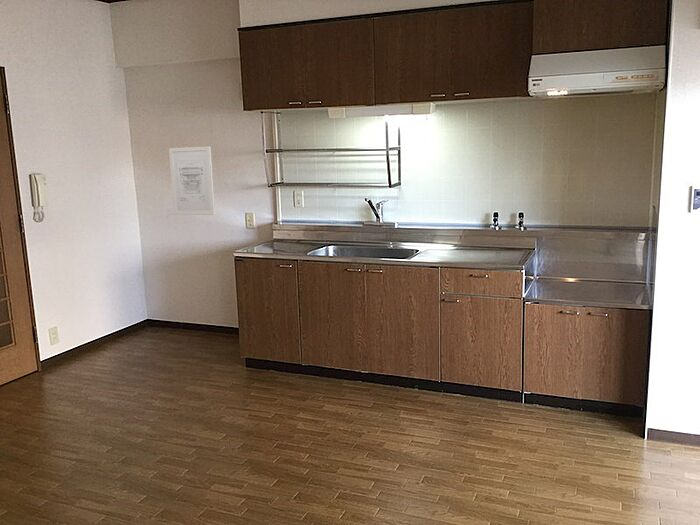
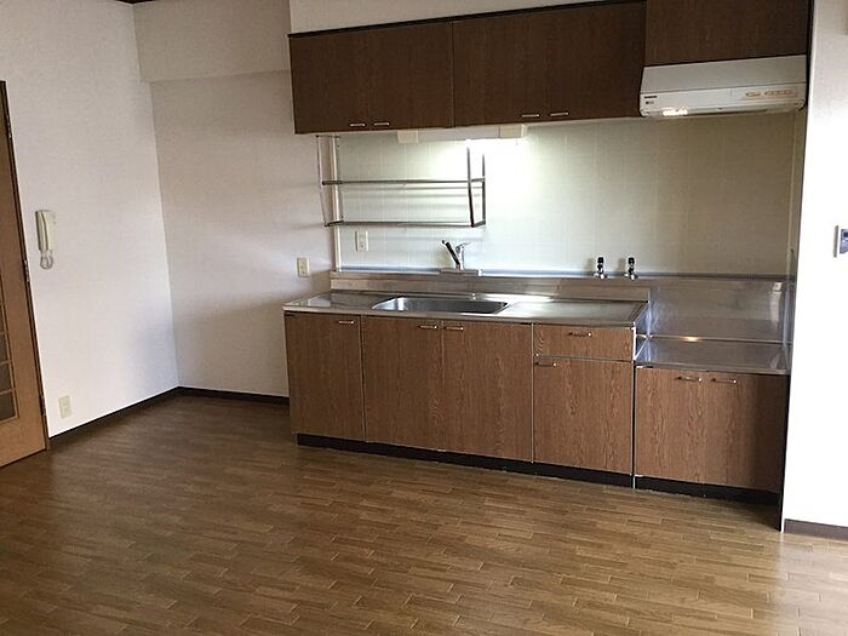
- wall art [168,145,216,216]
